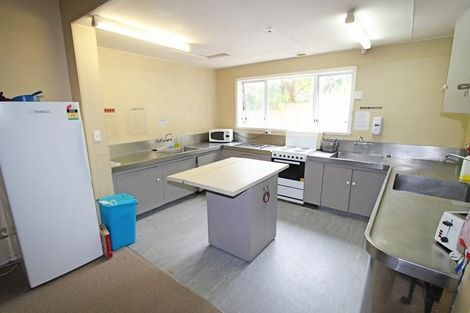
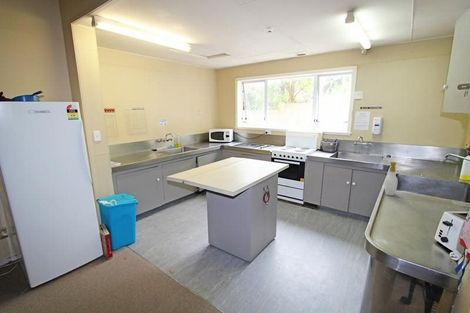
+ soap bottle [383,161,402,197]
